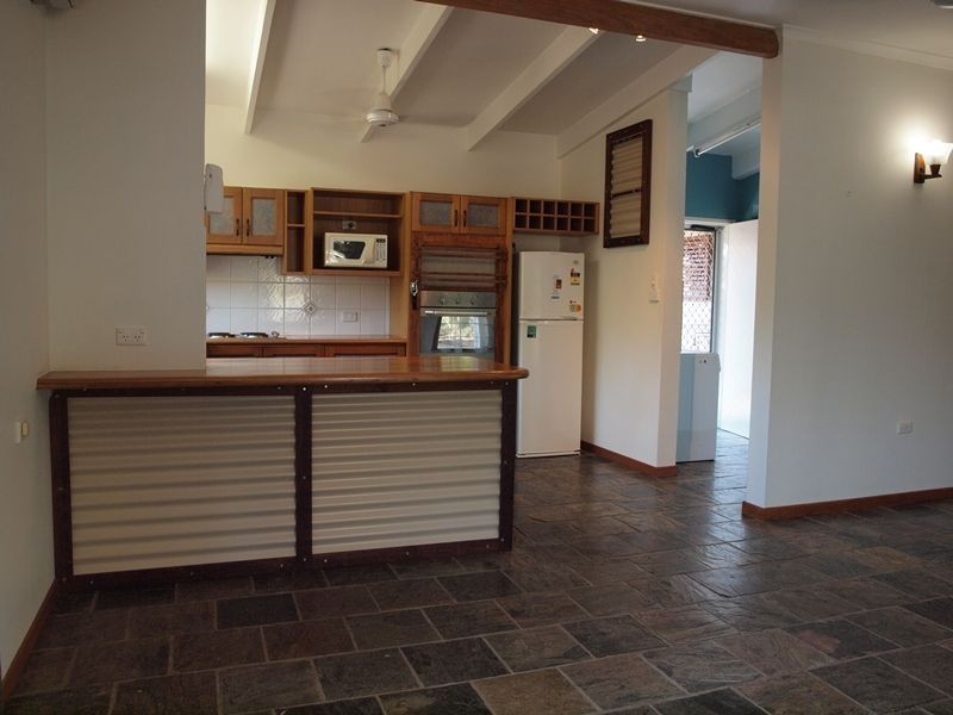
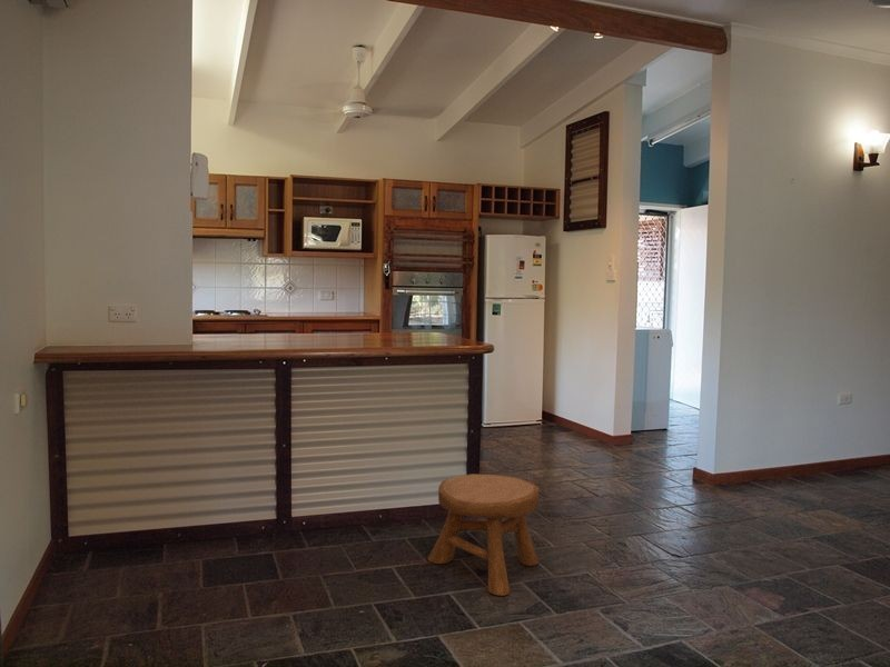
+ stool [426,472,540,597]
